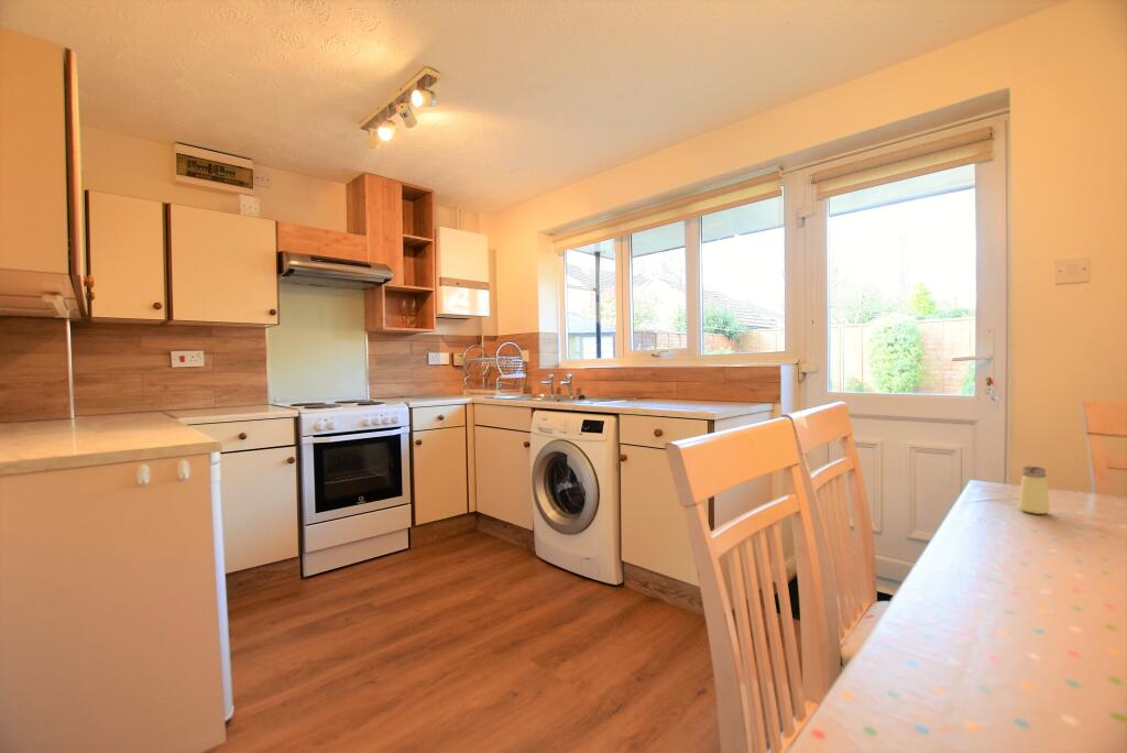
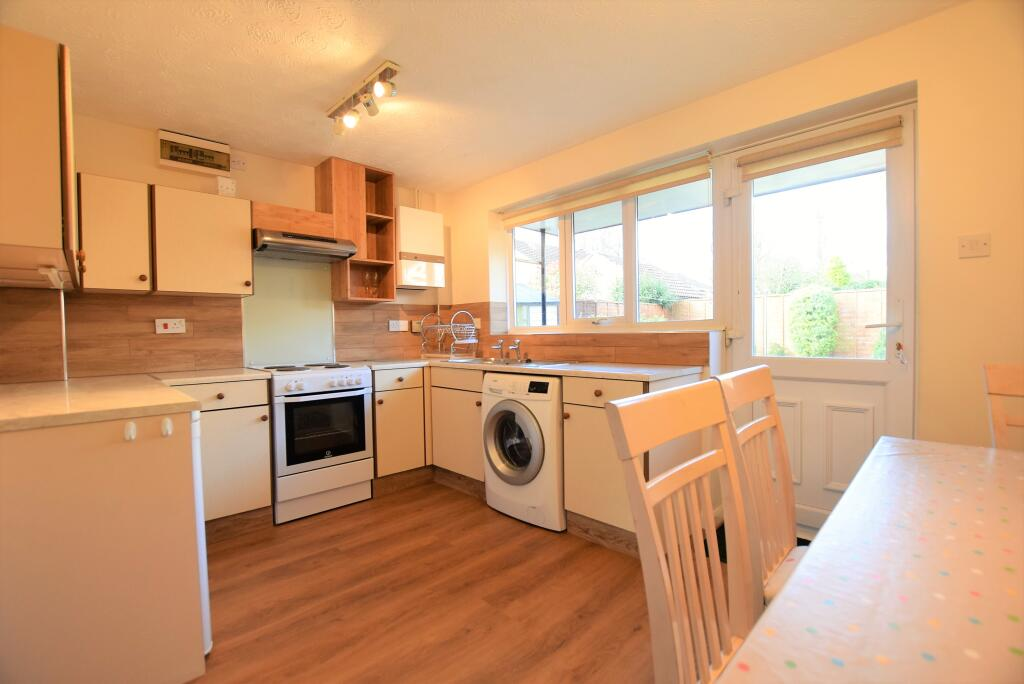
- saltshaker [1017,465,1051,515]
